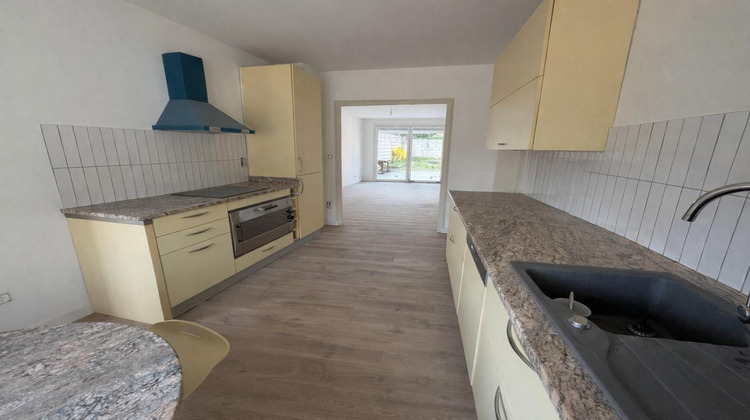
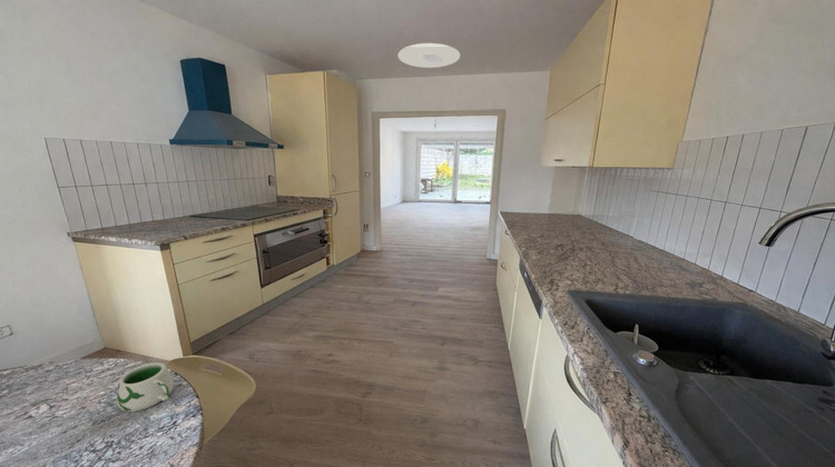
+ mug [116,361,175,413]
+ ceiling light [397,42,461,69]
